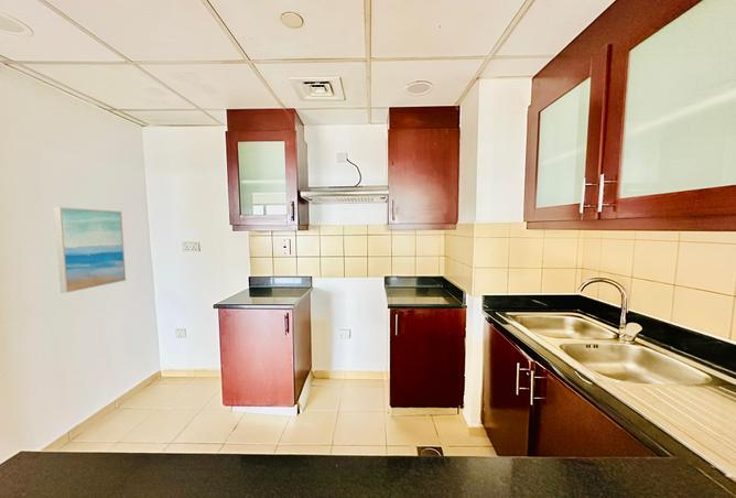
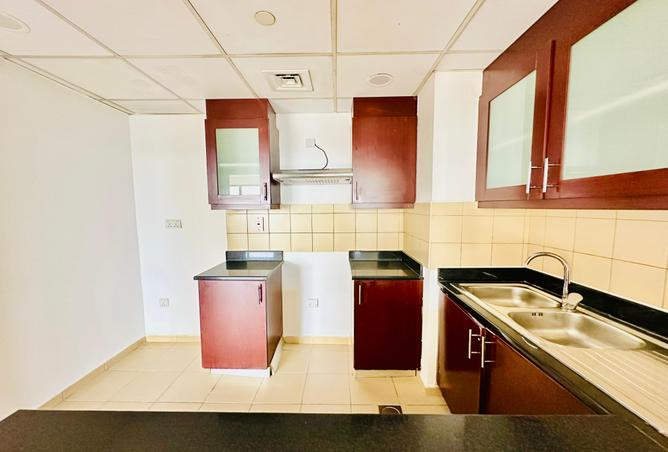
- wall art [53,206,127,294]
